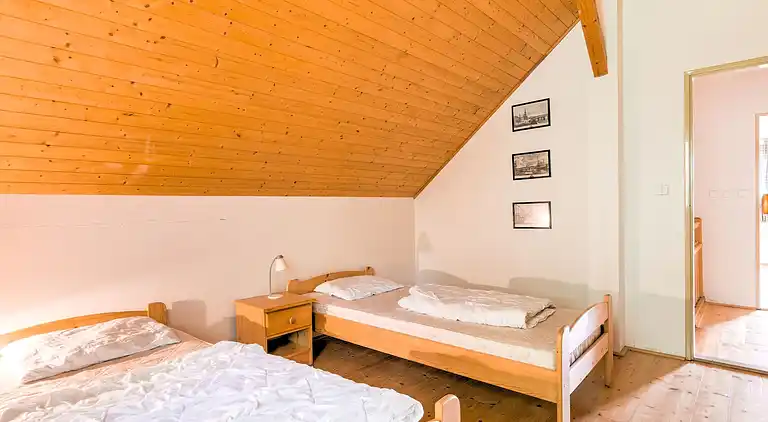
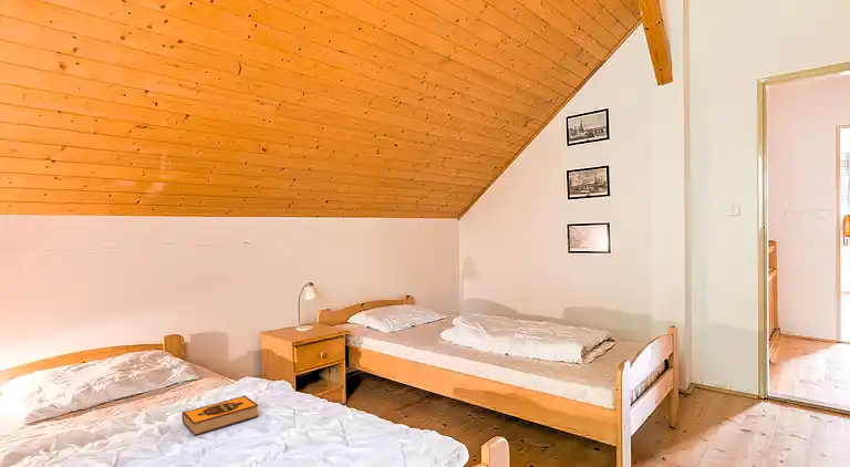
+ hardback book [180,394,260,436]
